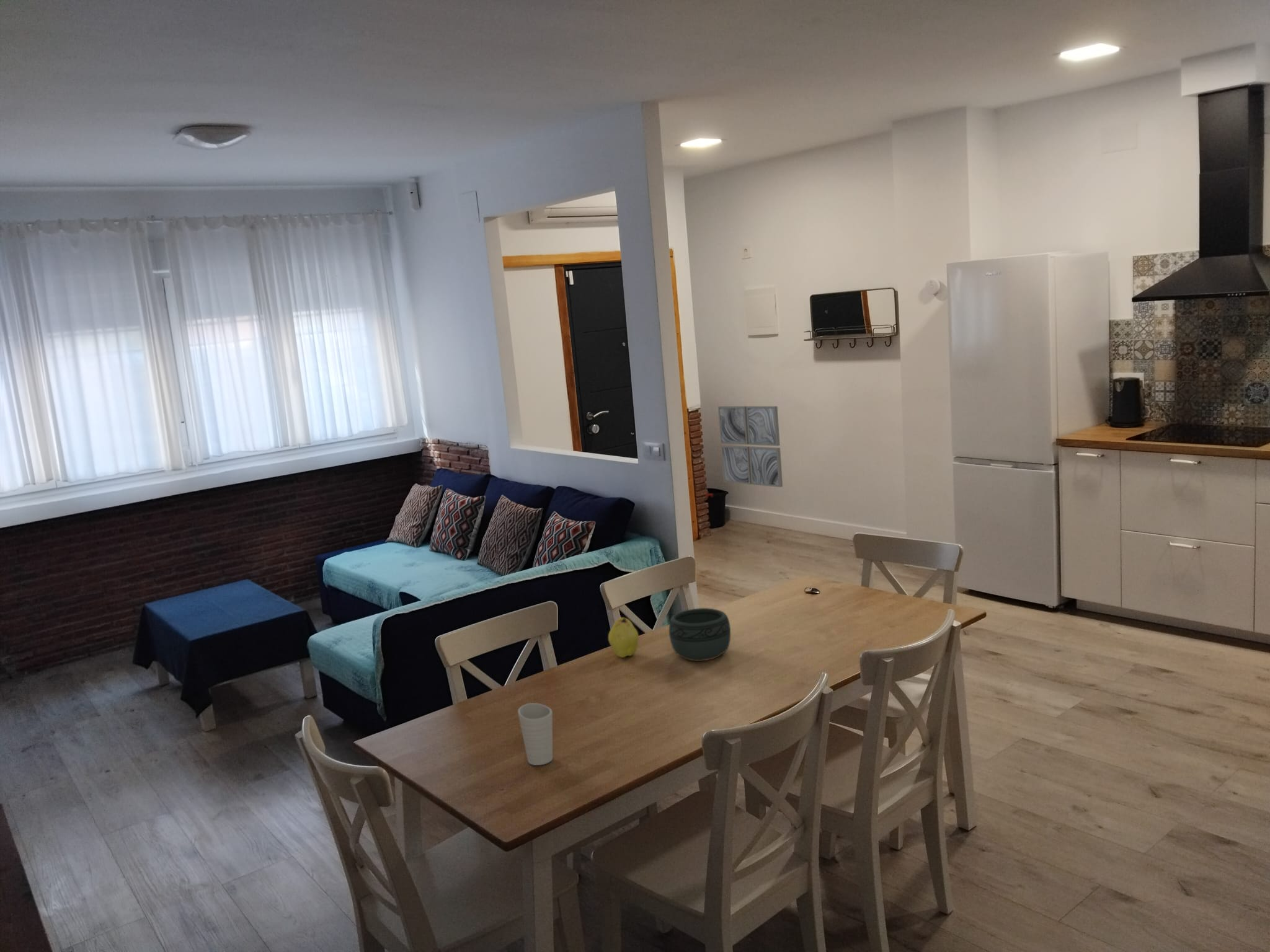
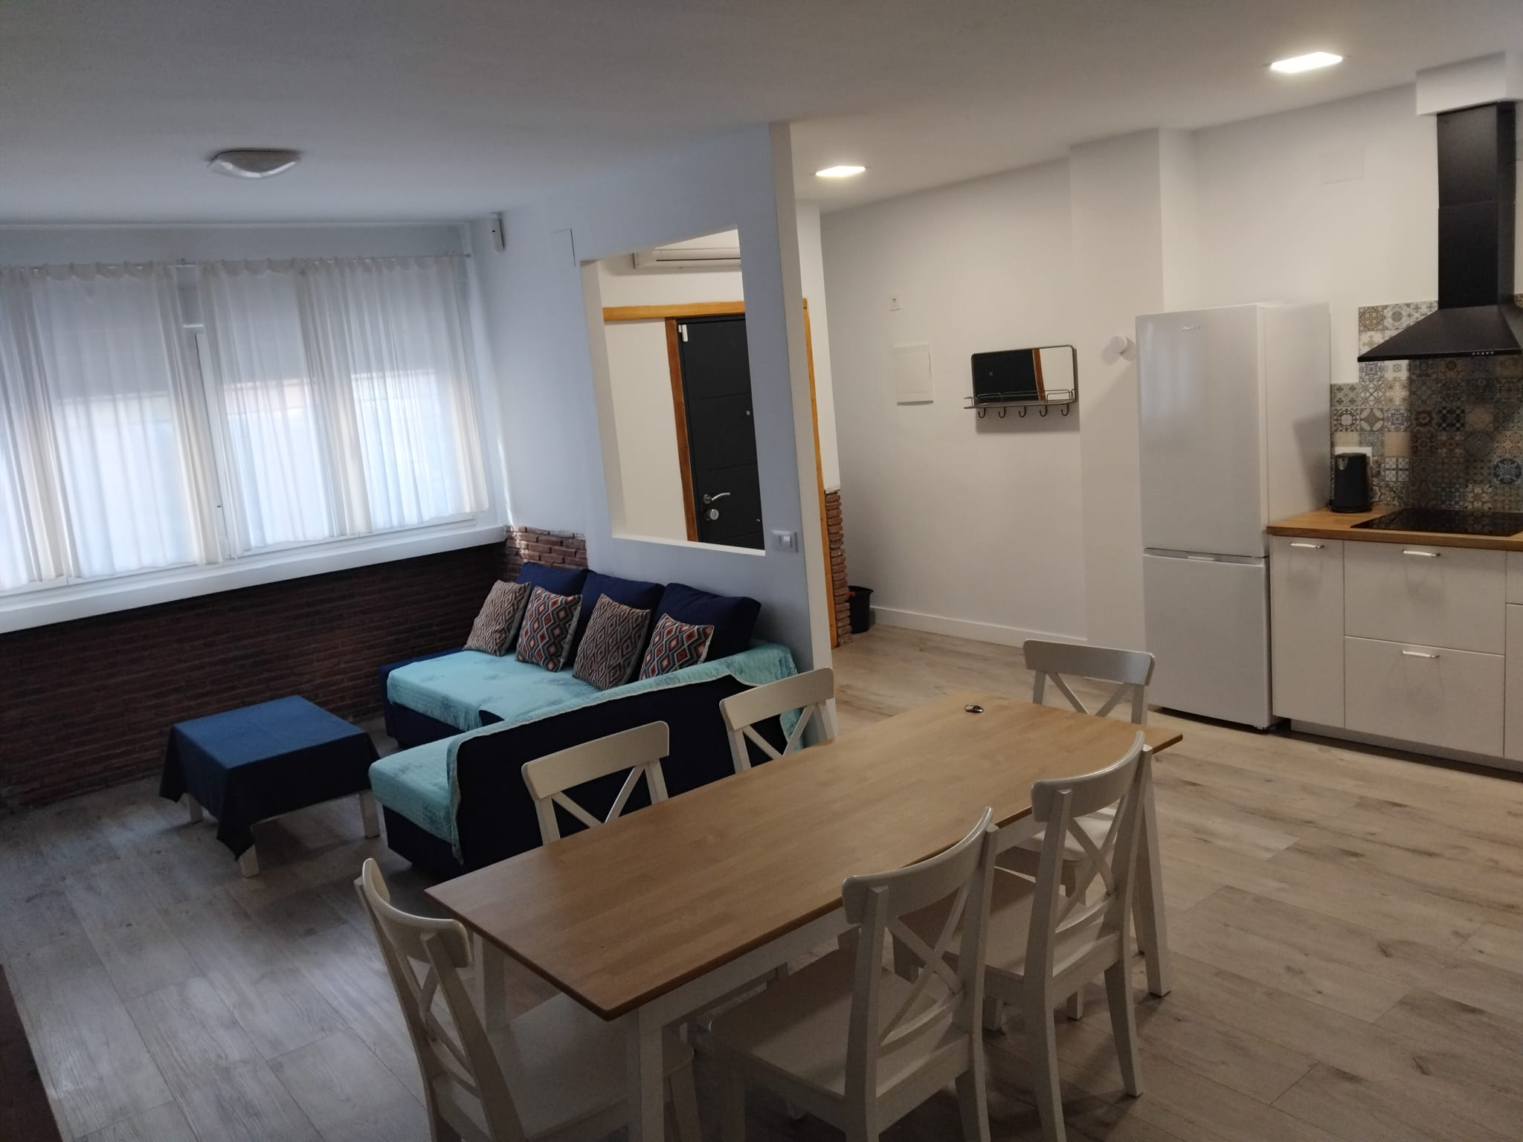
- bowl [668,607,731,662]
- cup [517,702,553,766]
- fruit [608,617,639,658]
- wall art [717,405,783,488]
